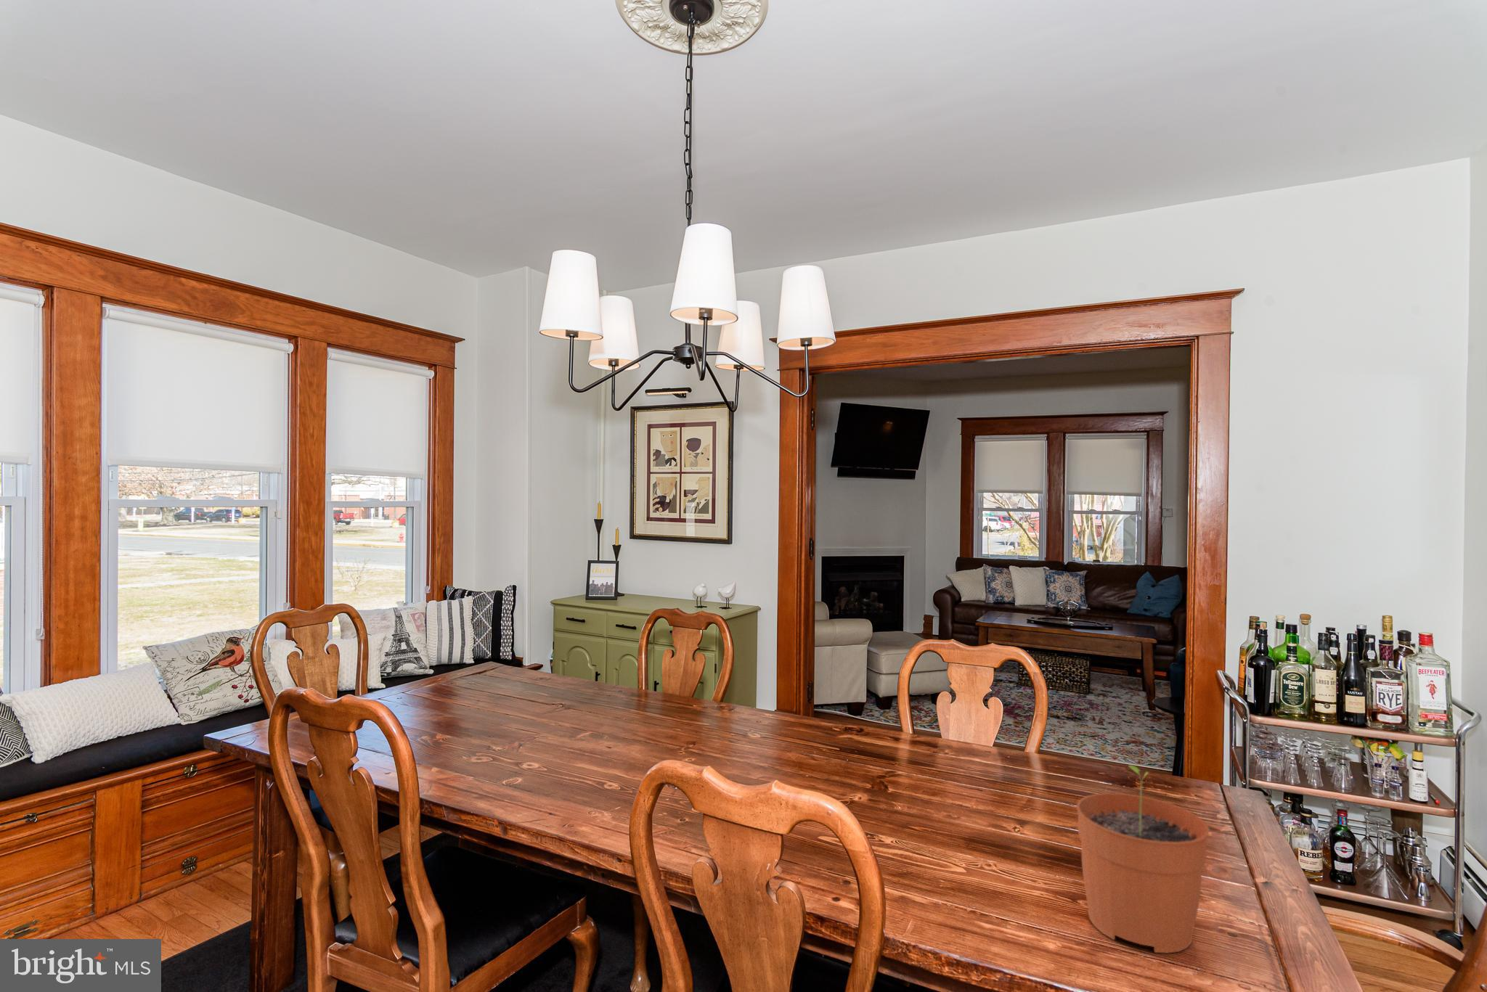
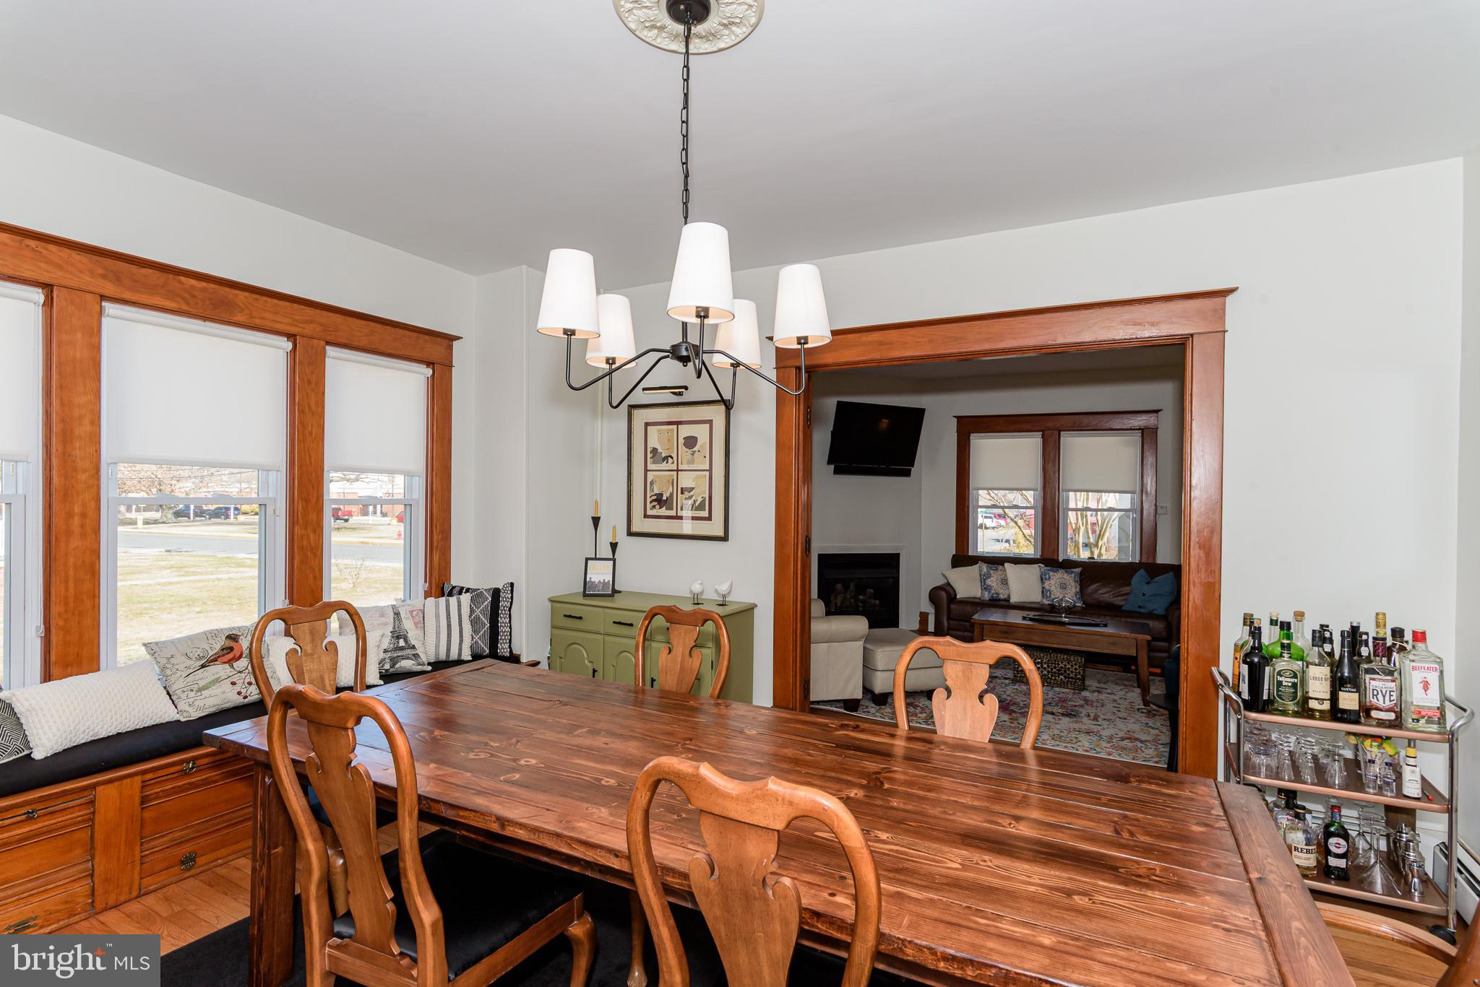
- plant pot [1075,764,1209,954]
